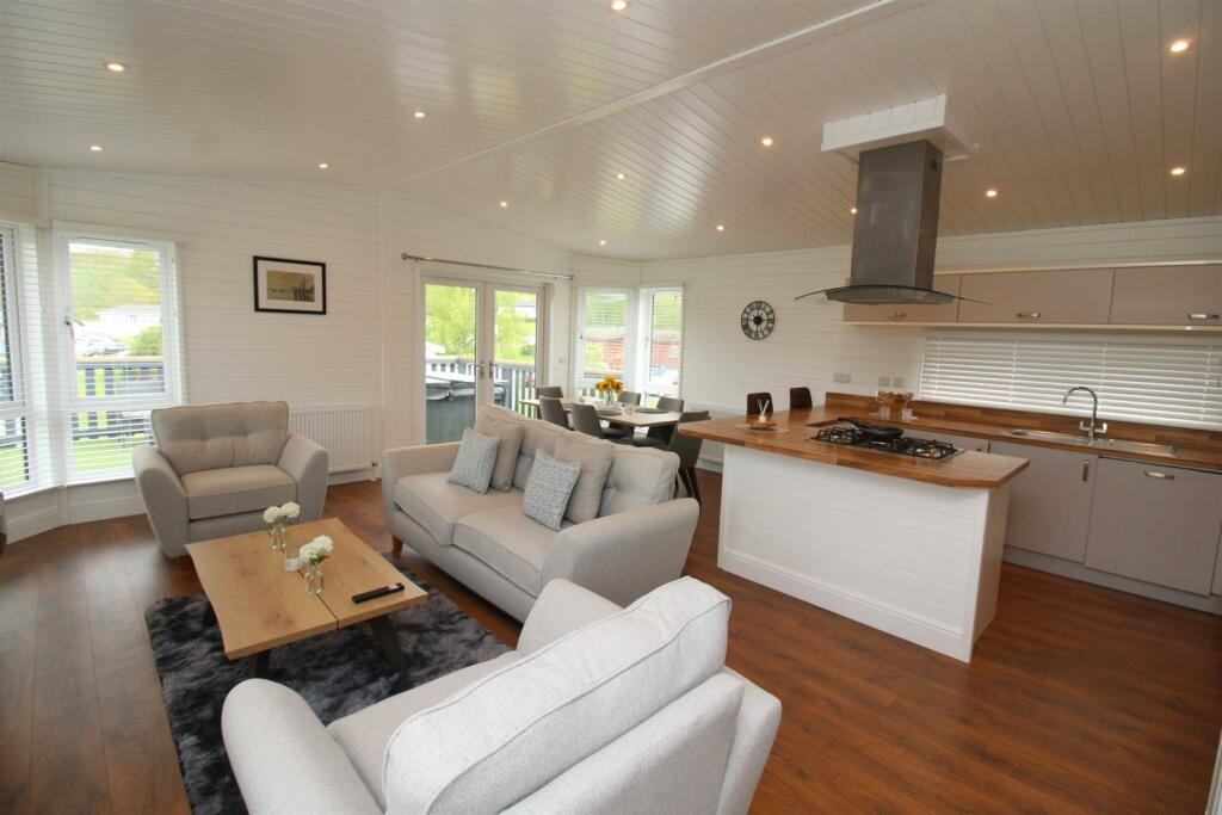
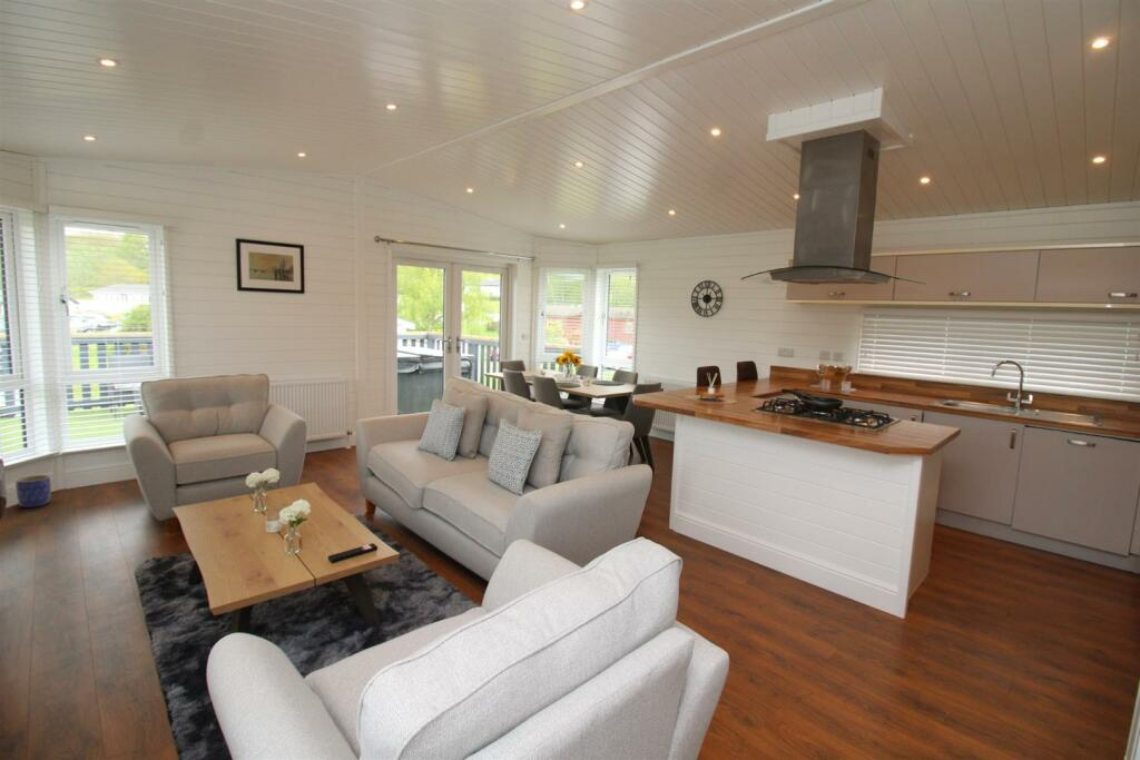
+ planter [14,474,52,509]
